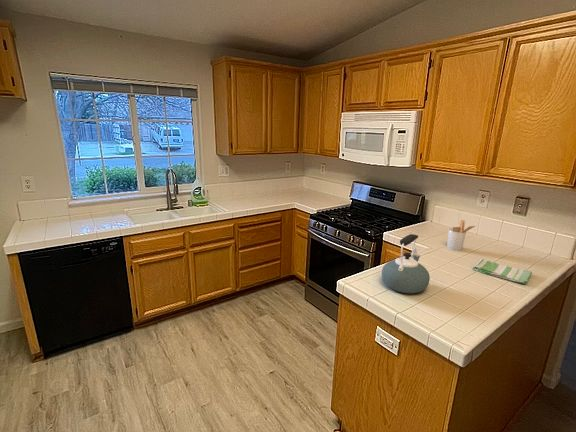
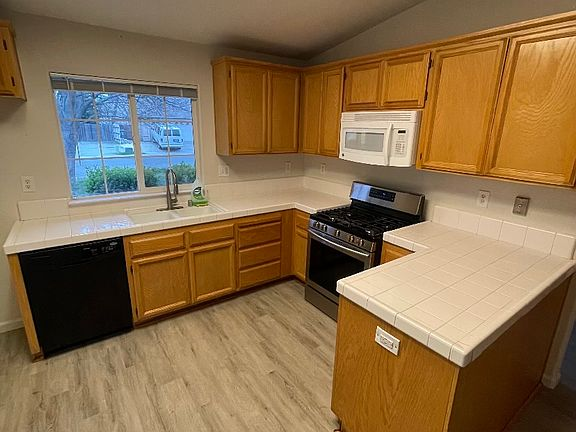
- kettle [381,233,431,294]
- utensil holder [446,219,475,252]
- dish towel [472,258,533,285]
